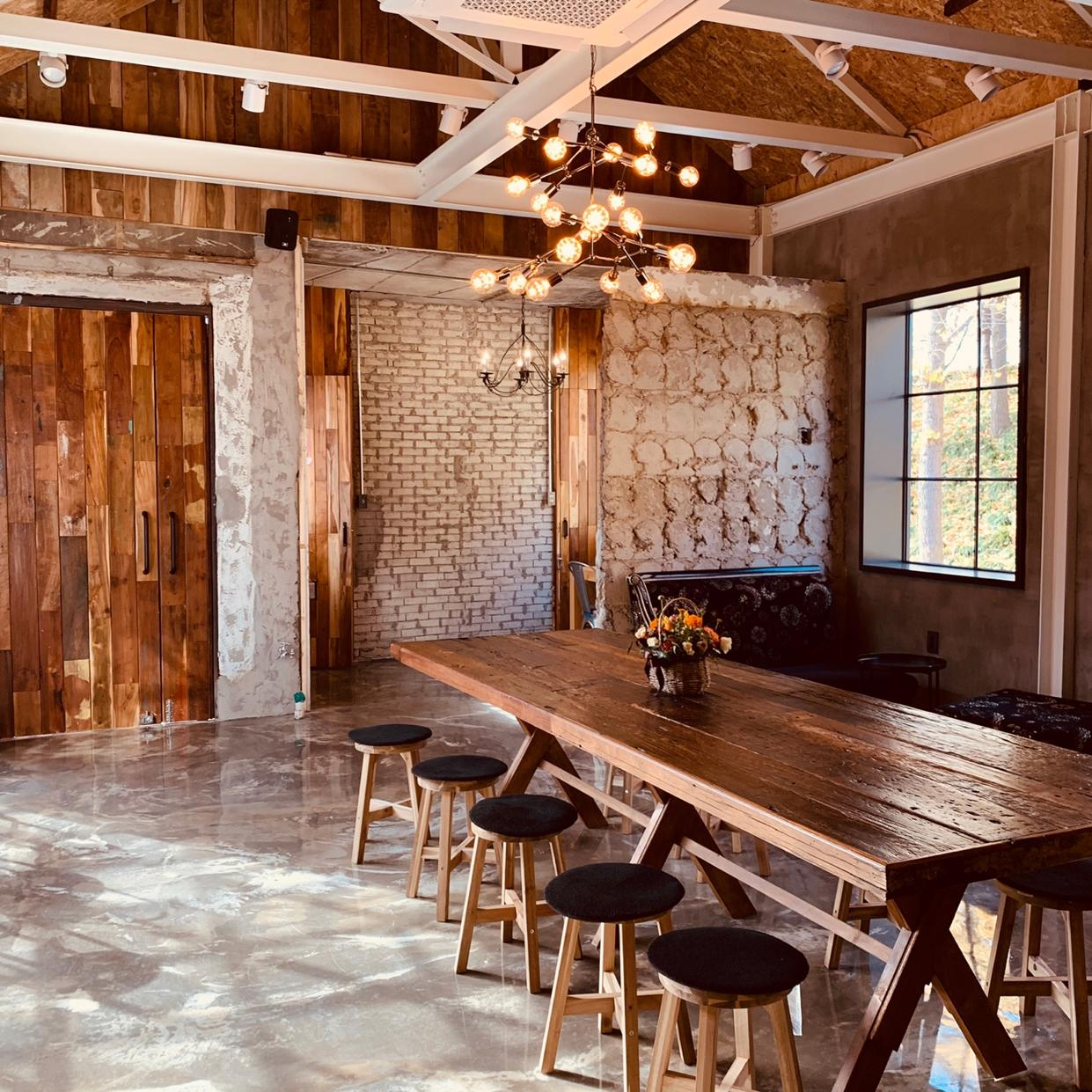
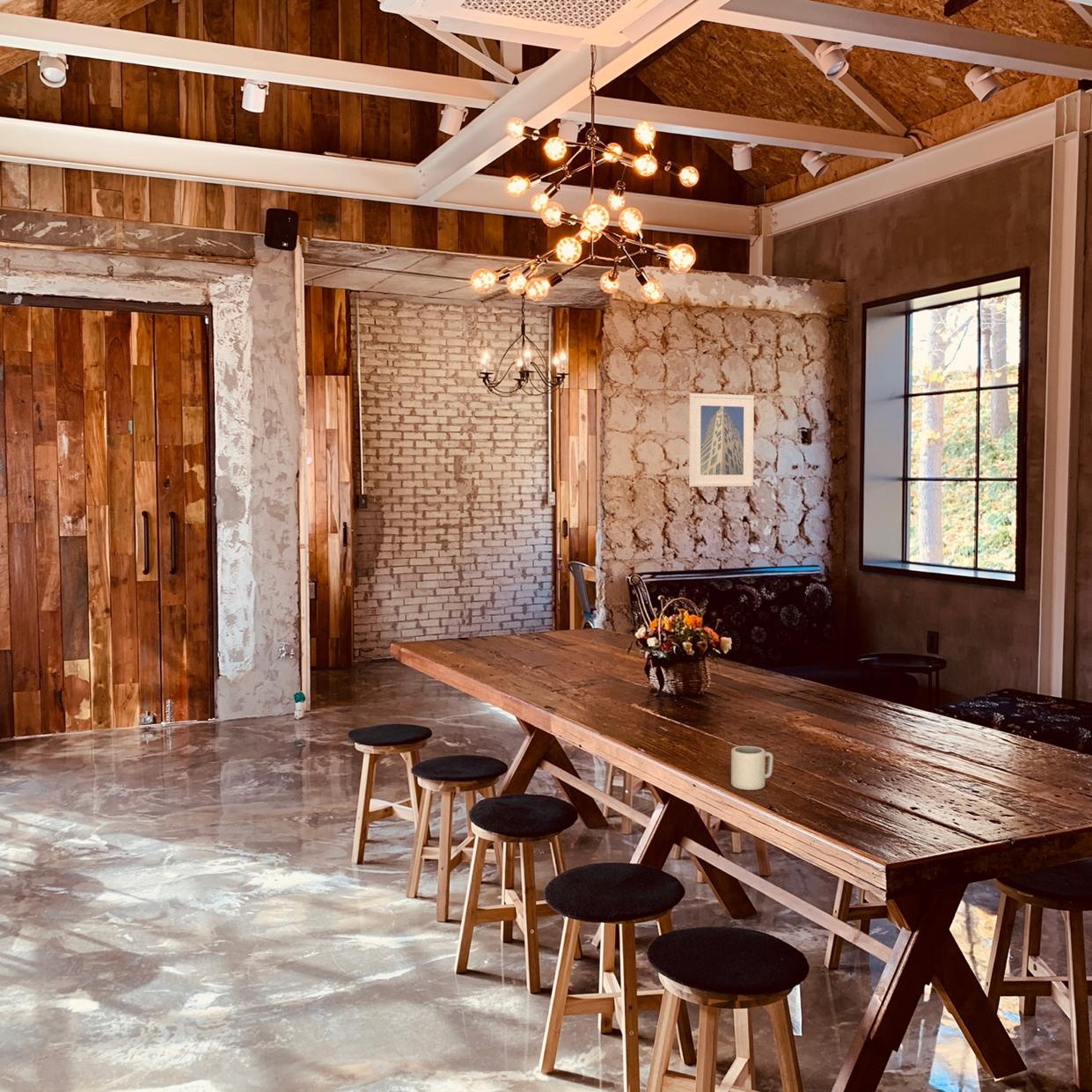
+ cup [730,745,774,791]
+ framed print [688,392,755,487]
